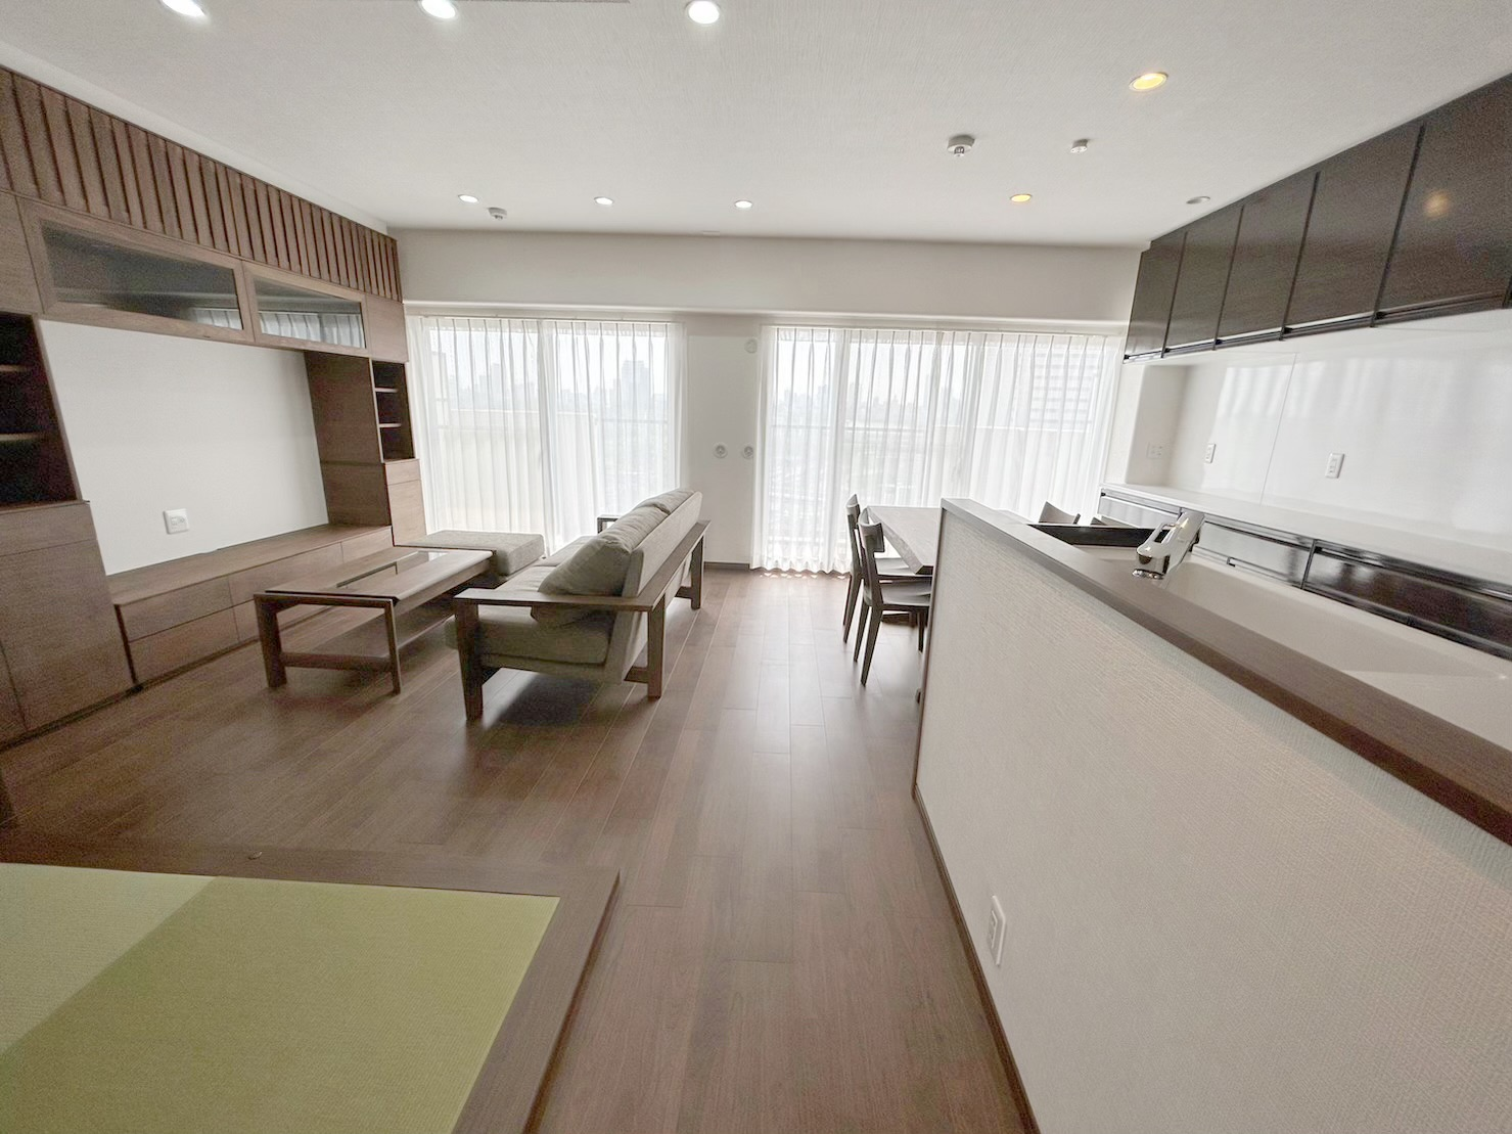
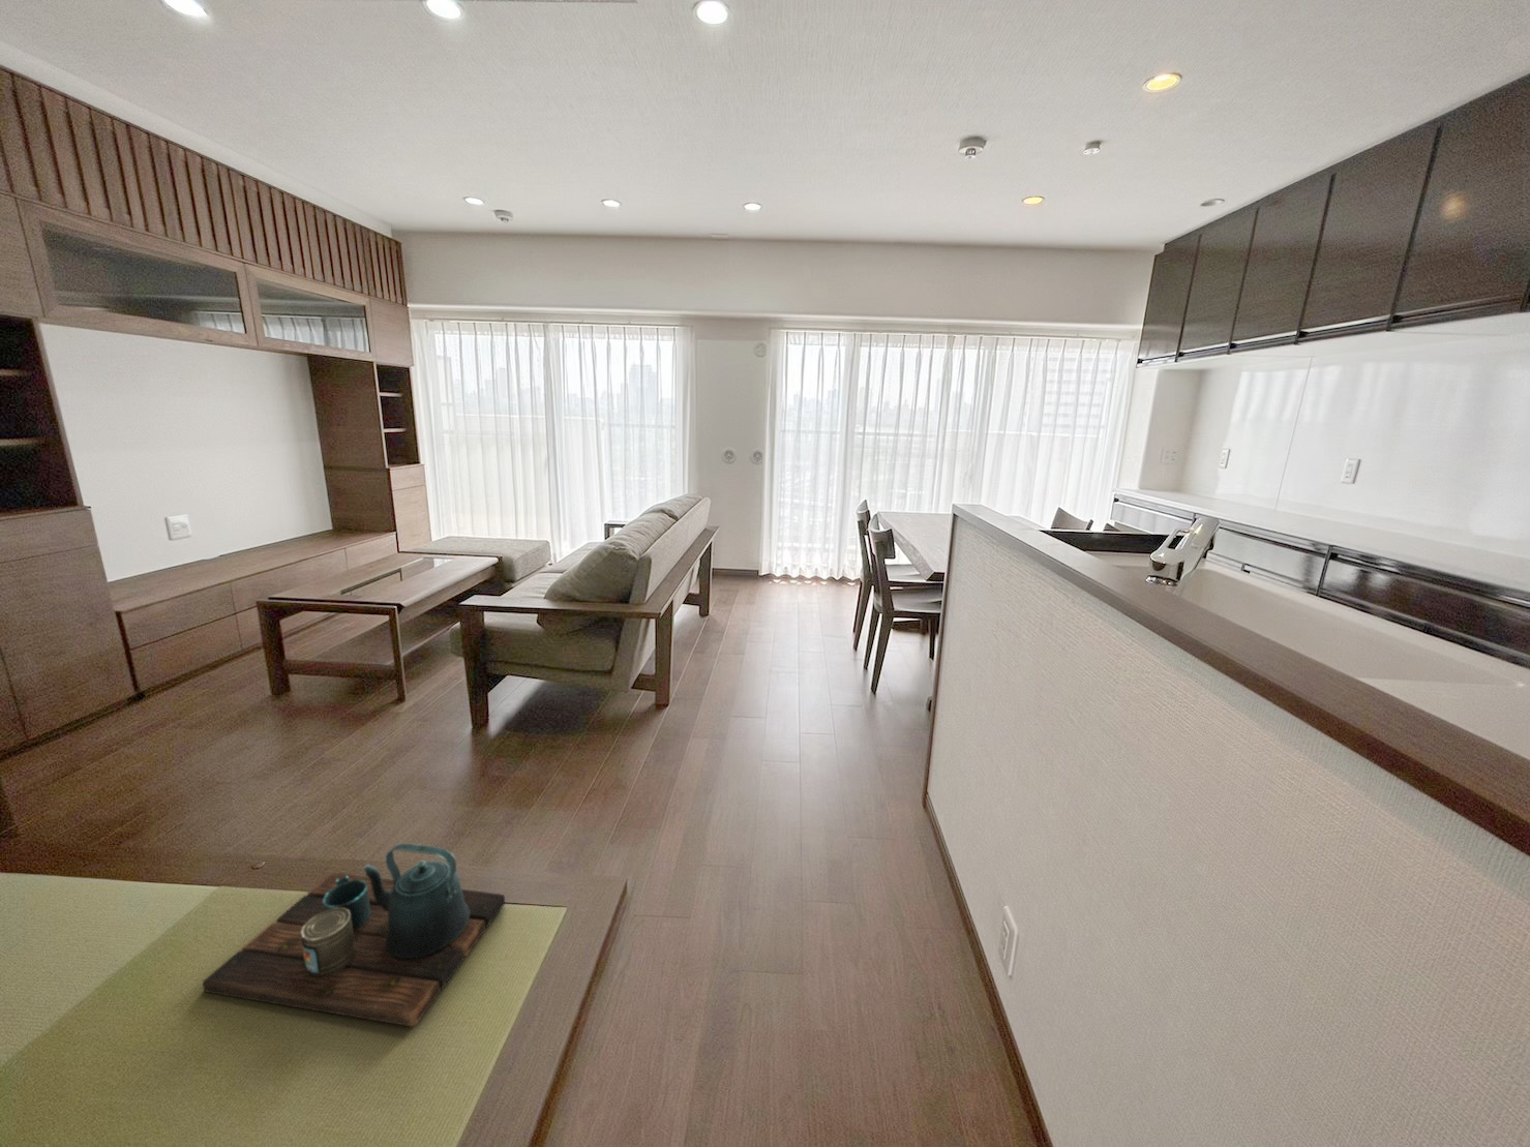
+ tea set [201,843,506,1028]
